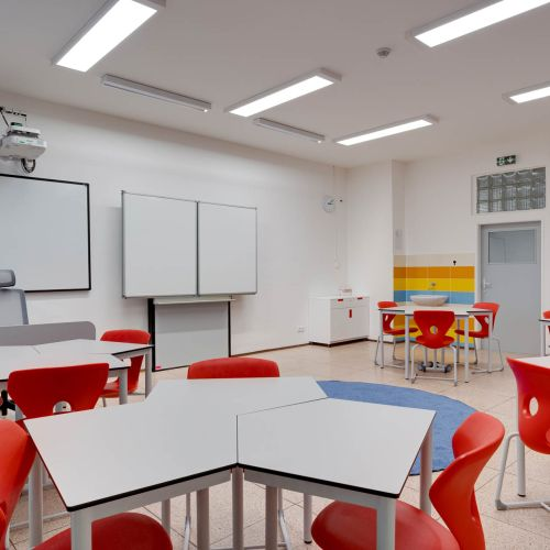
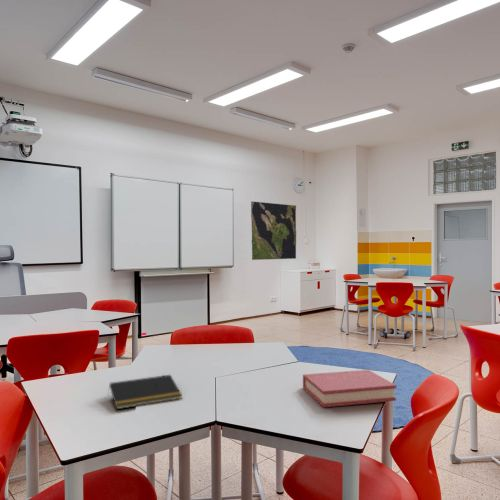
+ notepad [107,374,183,411]
+ hardback book [302,369,397,408]
+ world map [250,200,297,261]
